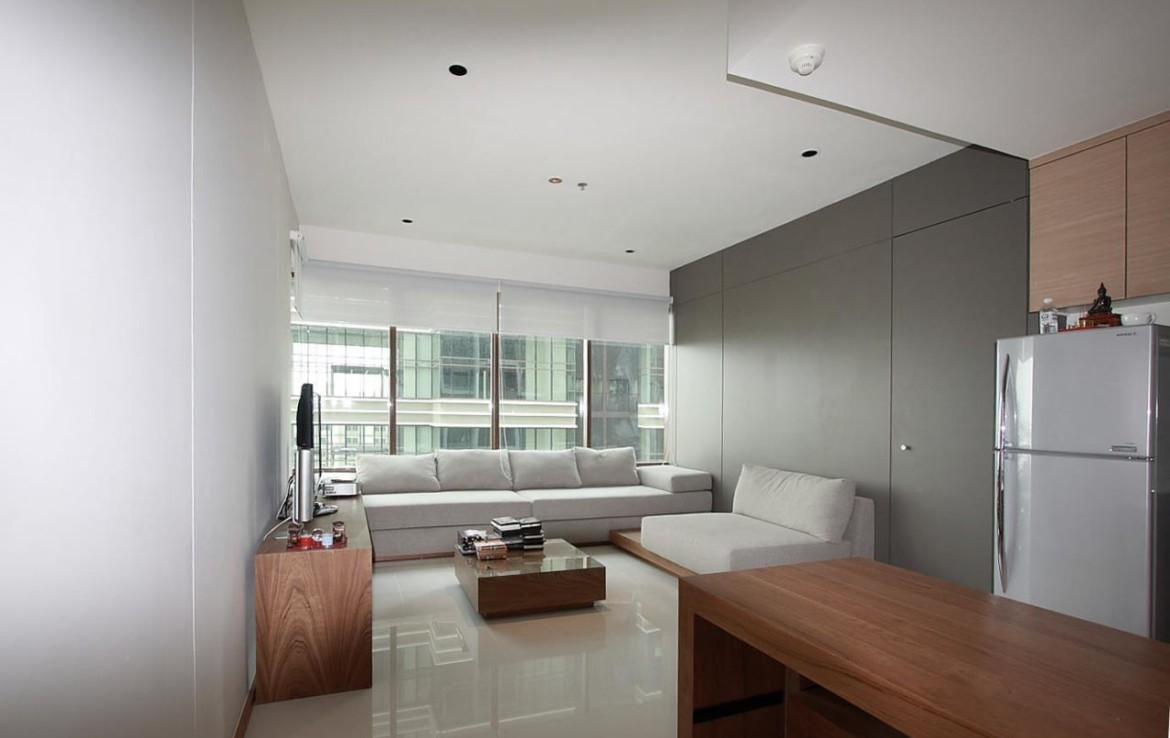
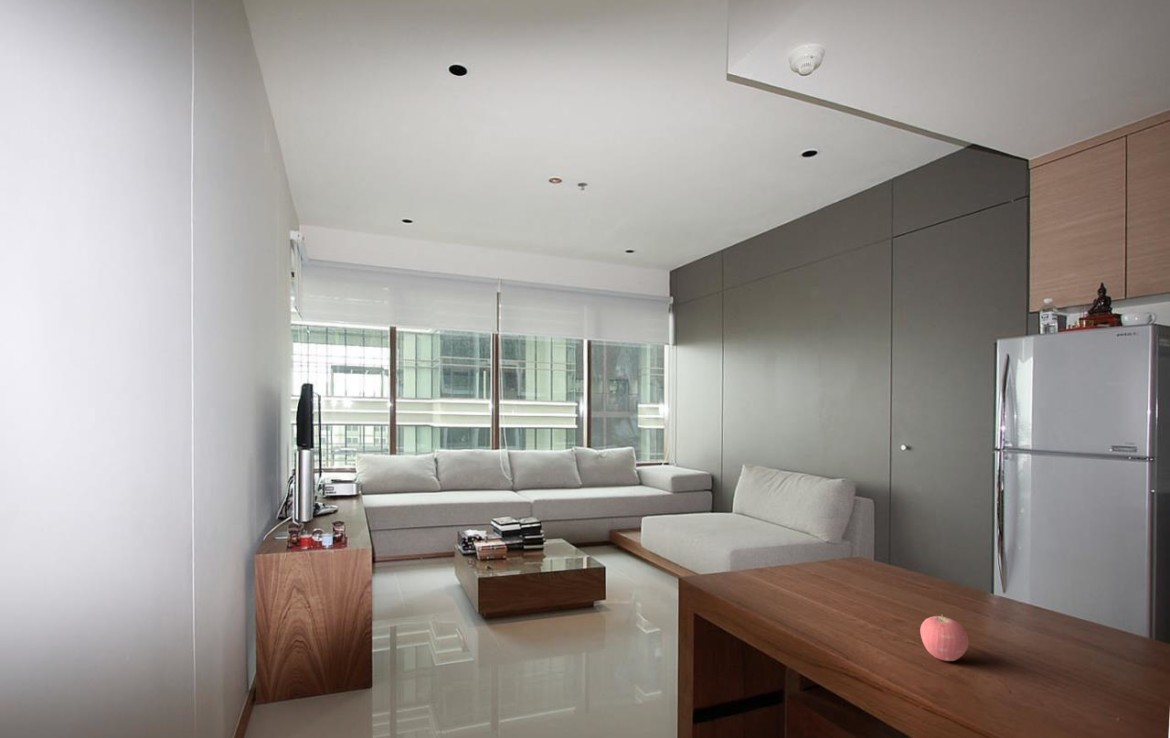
+ apple [919,614,970,662]
